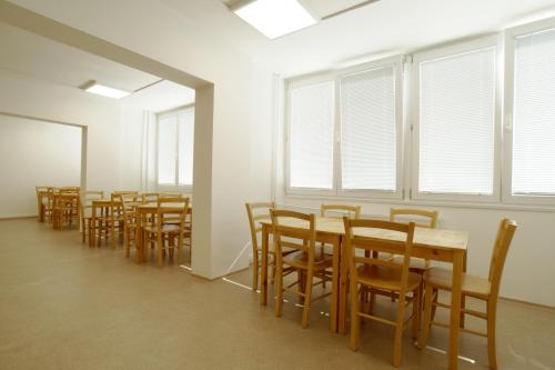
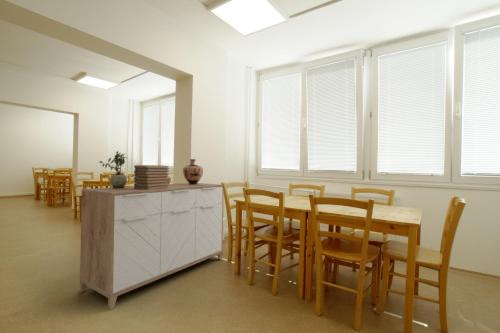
+ ceramic jug [182,158,204,185]
+ sideboard [79,182,225,310]
+ book stack [133,164,170,190]
+ potted plant [98,150,128,188]
